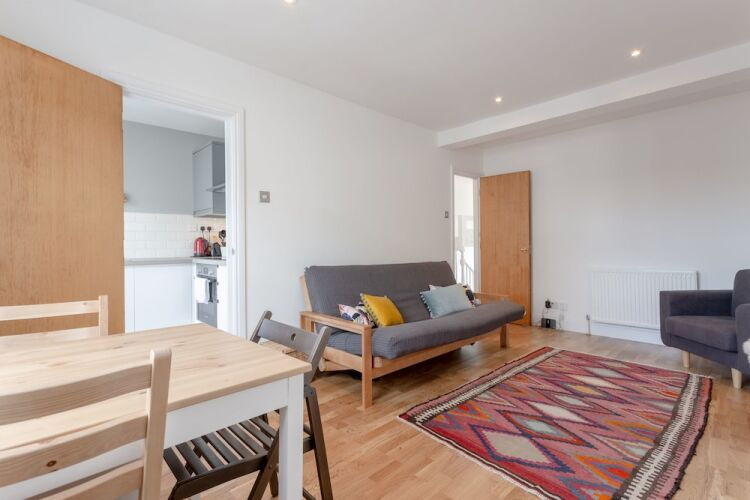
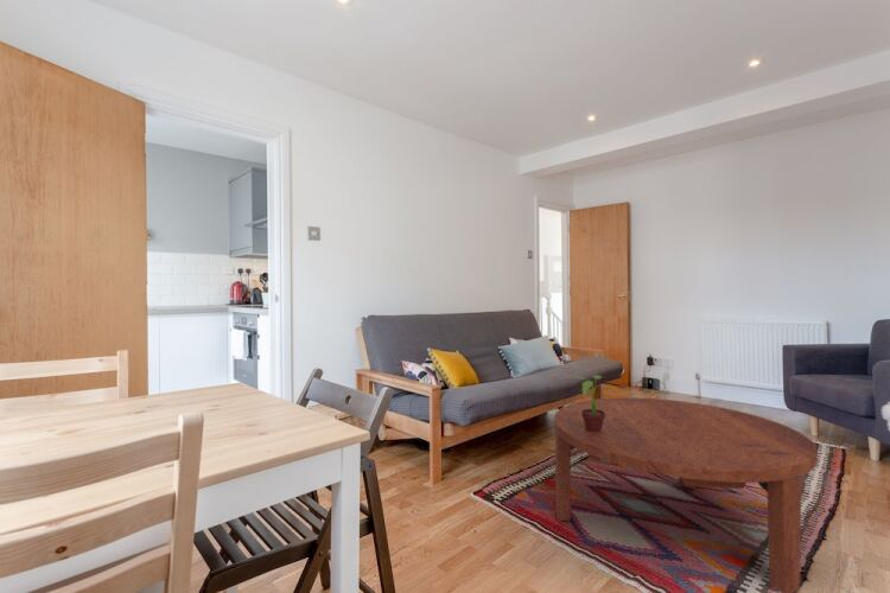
+ potted plant [565,375,622,433]
+ coffee table [553,396,819,593]
